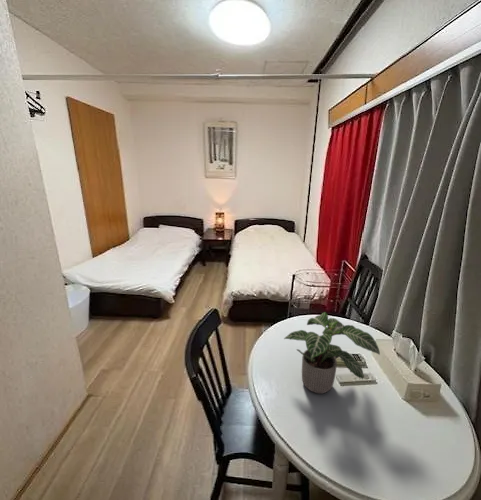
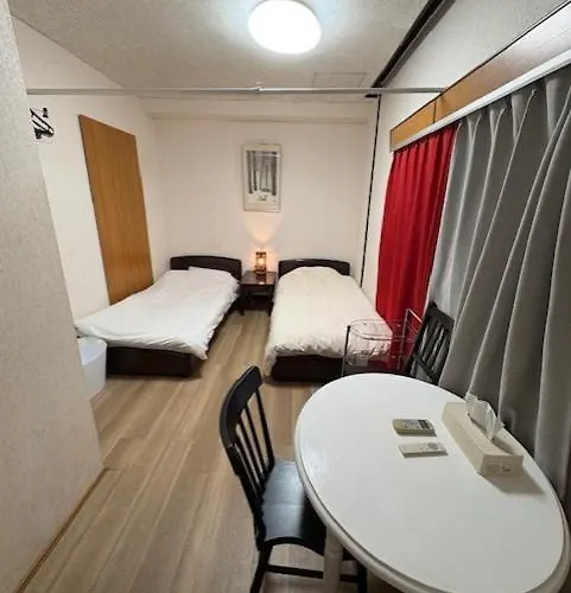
- potted plant [283,311,381,395]
